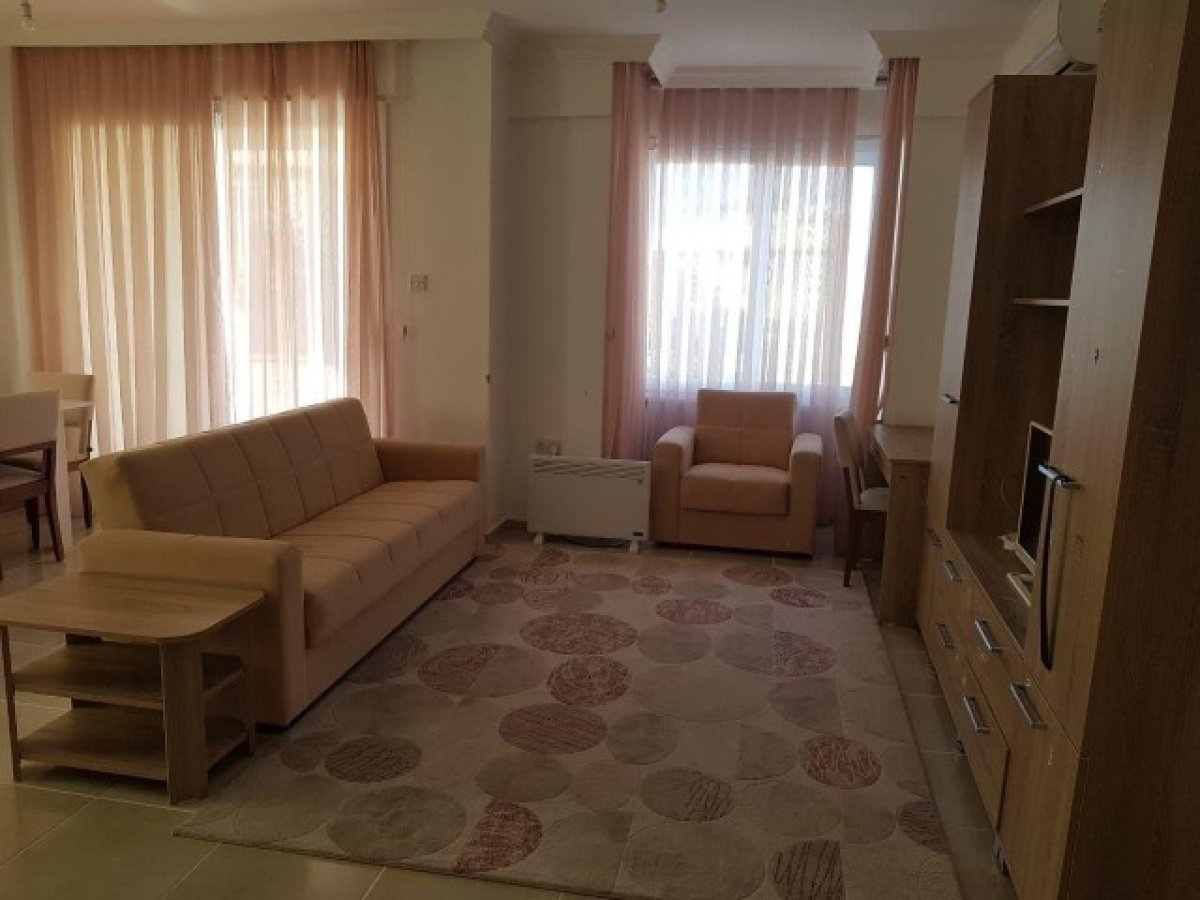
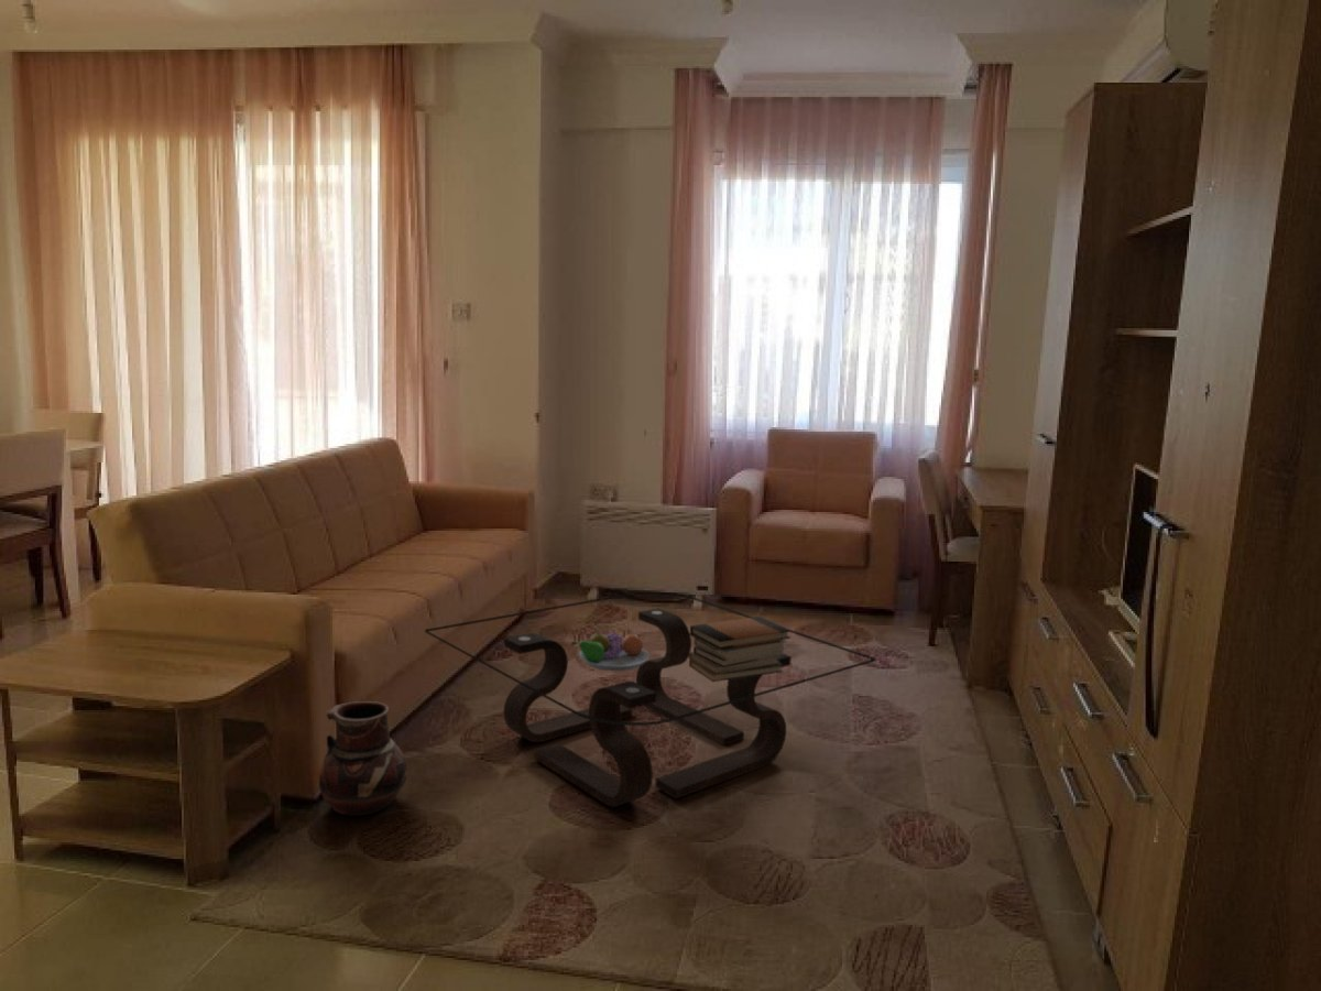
+ fruit bowl [570,628,651,672]
+ book stack [688,616,791,683]
+ coffee table [424,591,876,807]
+ ceramic pot [318,700,408,817]
